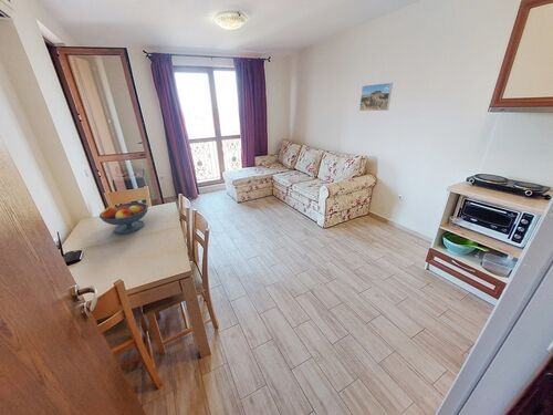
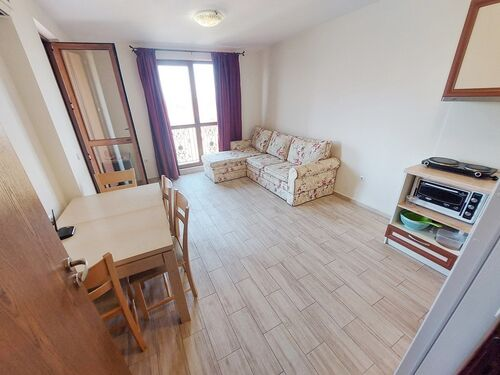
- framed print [358,82,394,112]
- fruit bowl [98,201,149,235]
